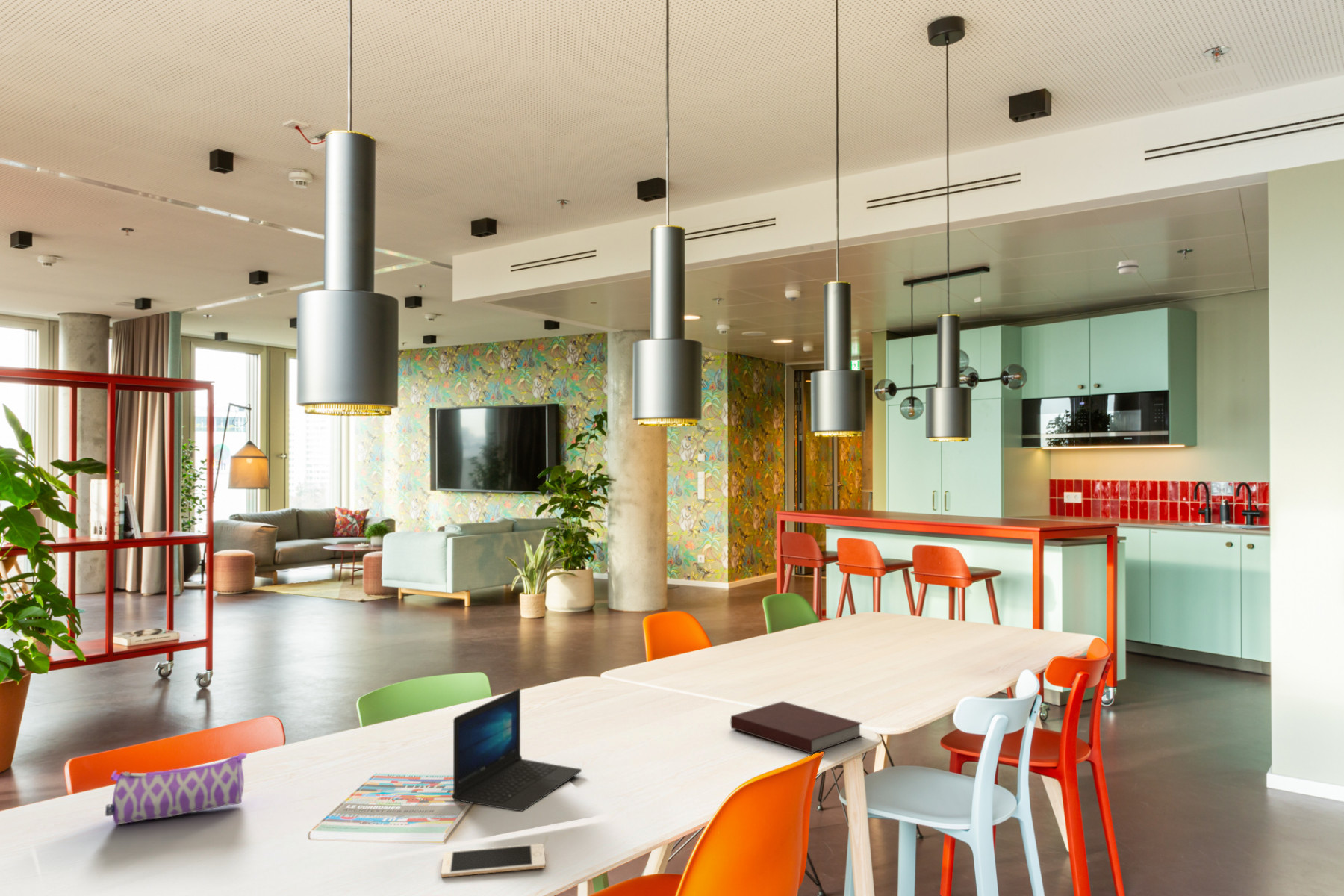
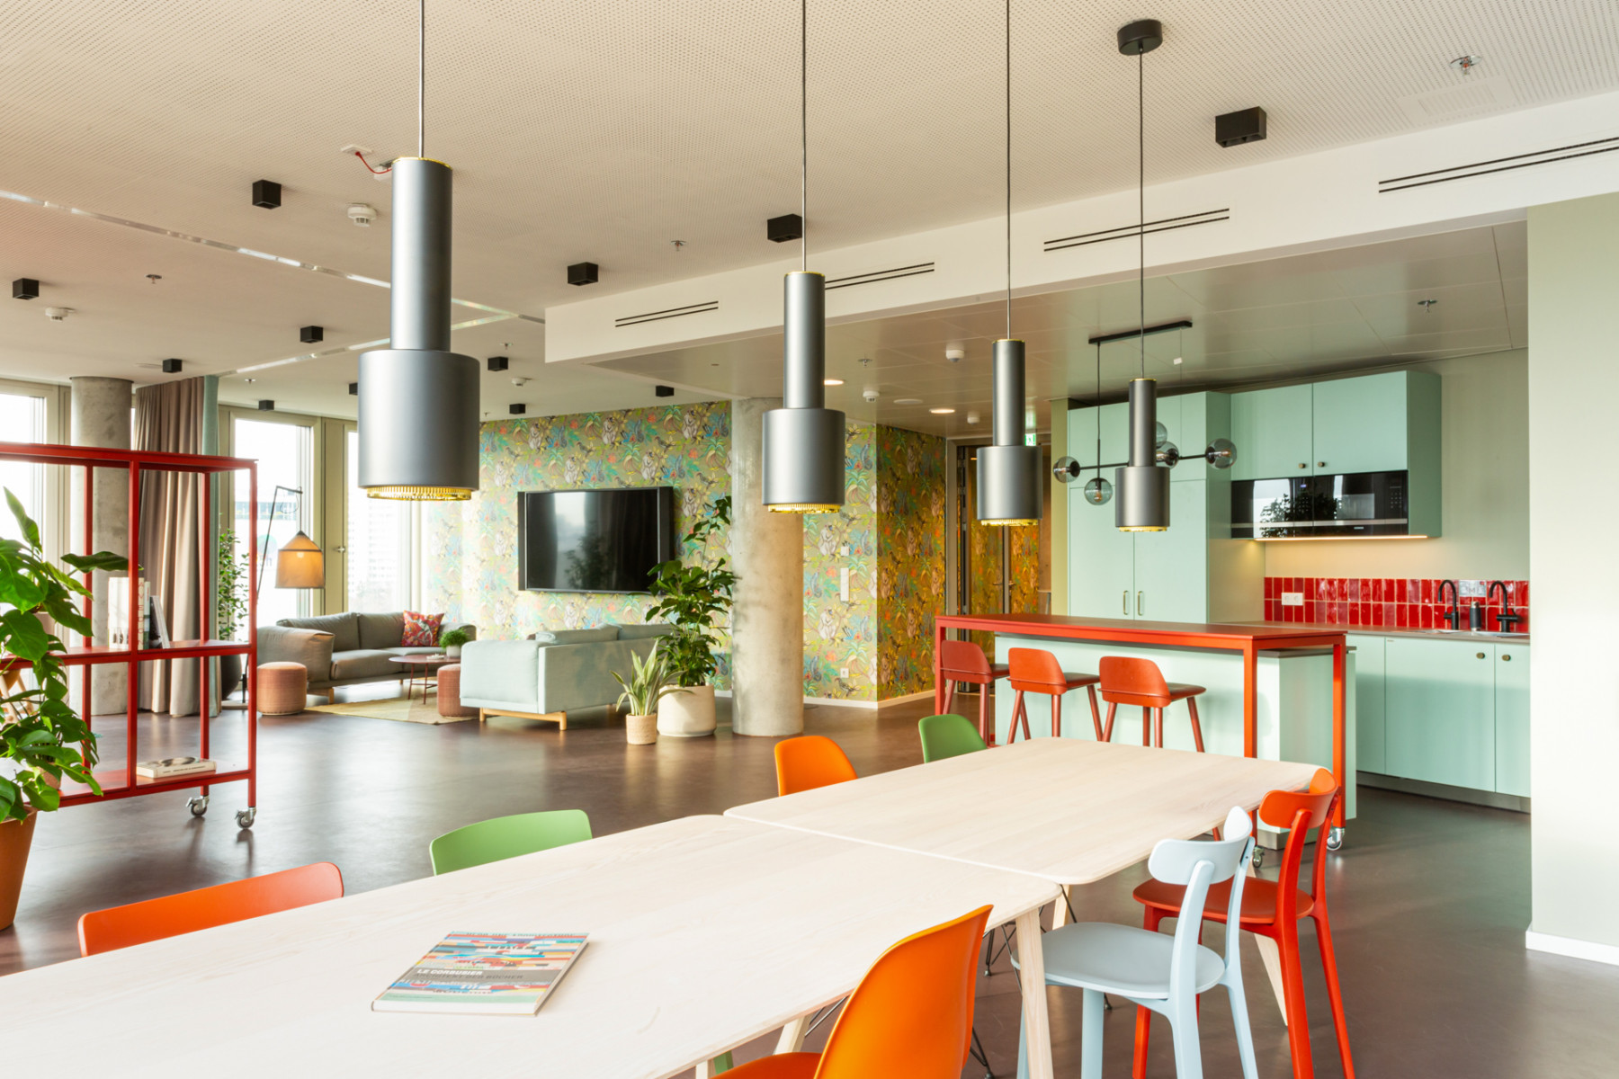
- notebook [729,700,863,755]
- laptop [451,688,582,812]
- smoke detector [1116,259,1139,276]
- pencil case [105,752,247,826]
- cell phone [441,843,546,878]
